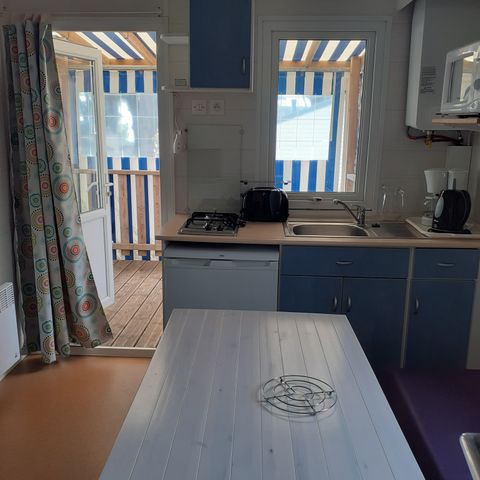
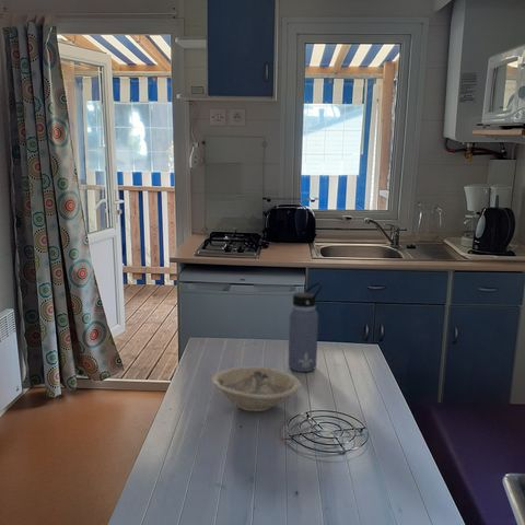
+ bowl [210,365,302,412]
+ water bottle [287,281,323,373]
